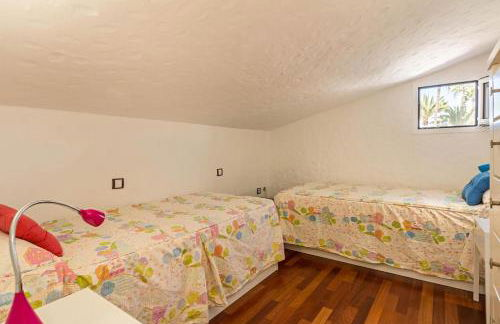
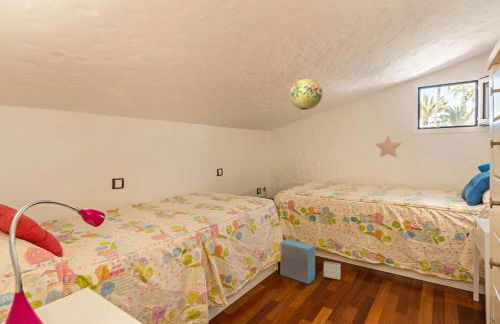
+ storage bin [279,238,342,285]
+ decorative star [375,134,403,158]
+ paper lantern [289,78,324,111]
